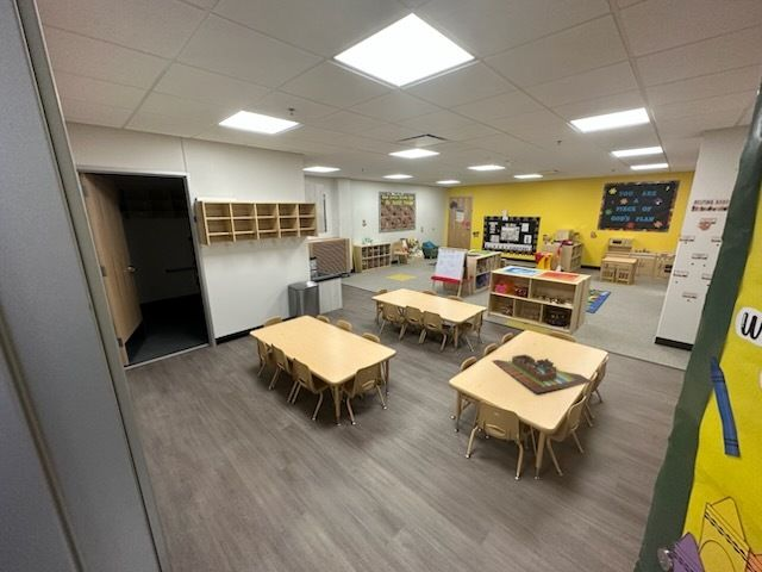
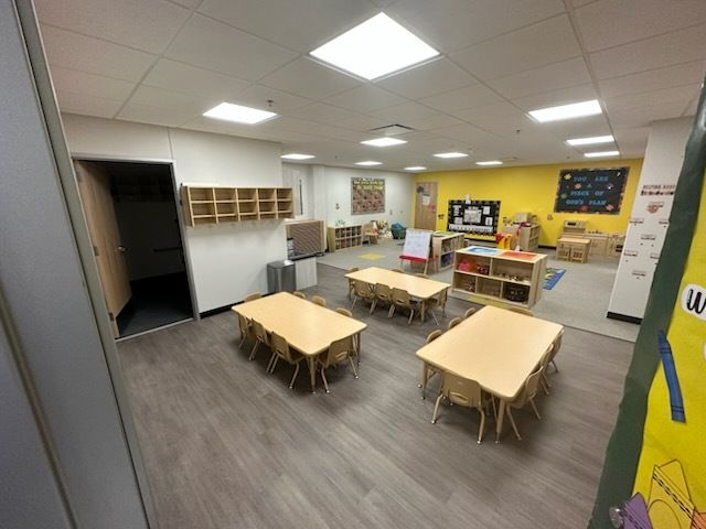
- board game [492,353,593,394]
